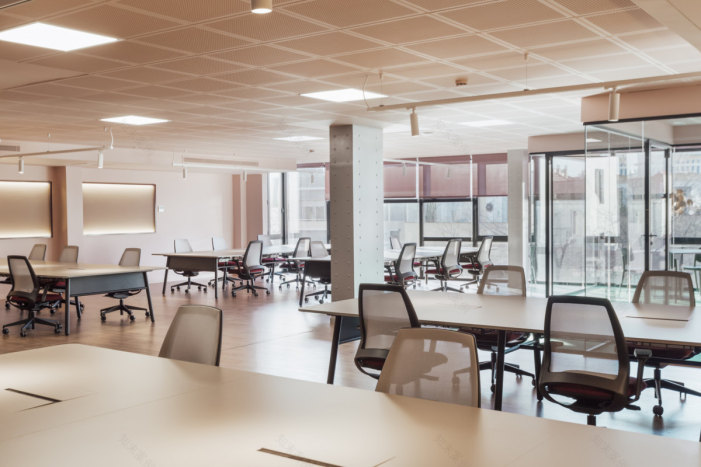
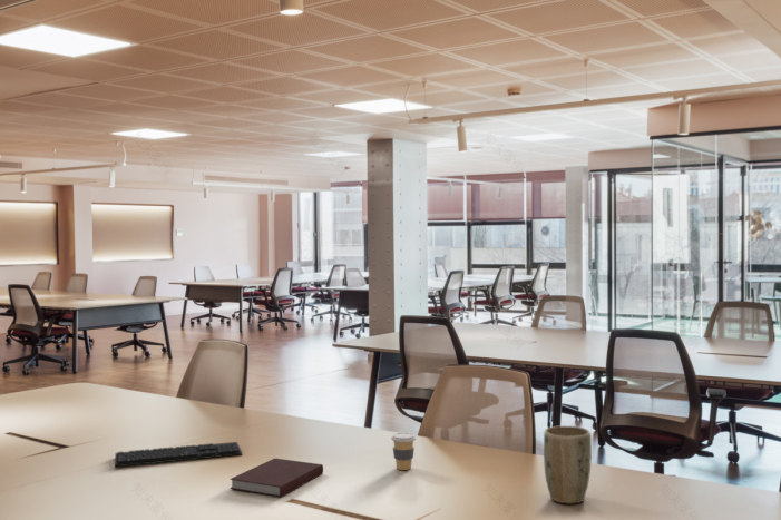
+ keyboard [114,441,243,468]
+ notebook [228,458,324,498]
+ coffee cup [390,432,417,471]
+ plant pot [543,424,593,504]
